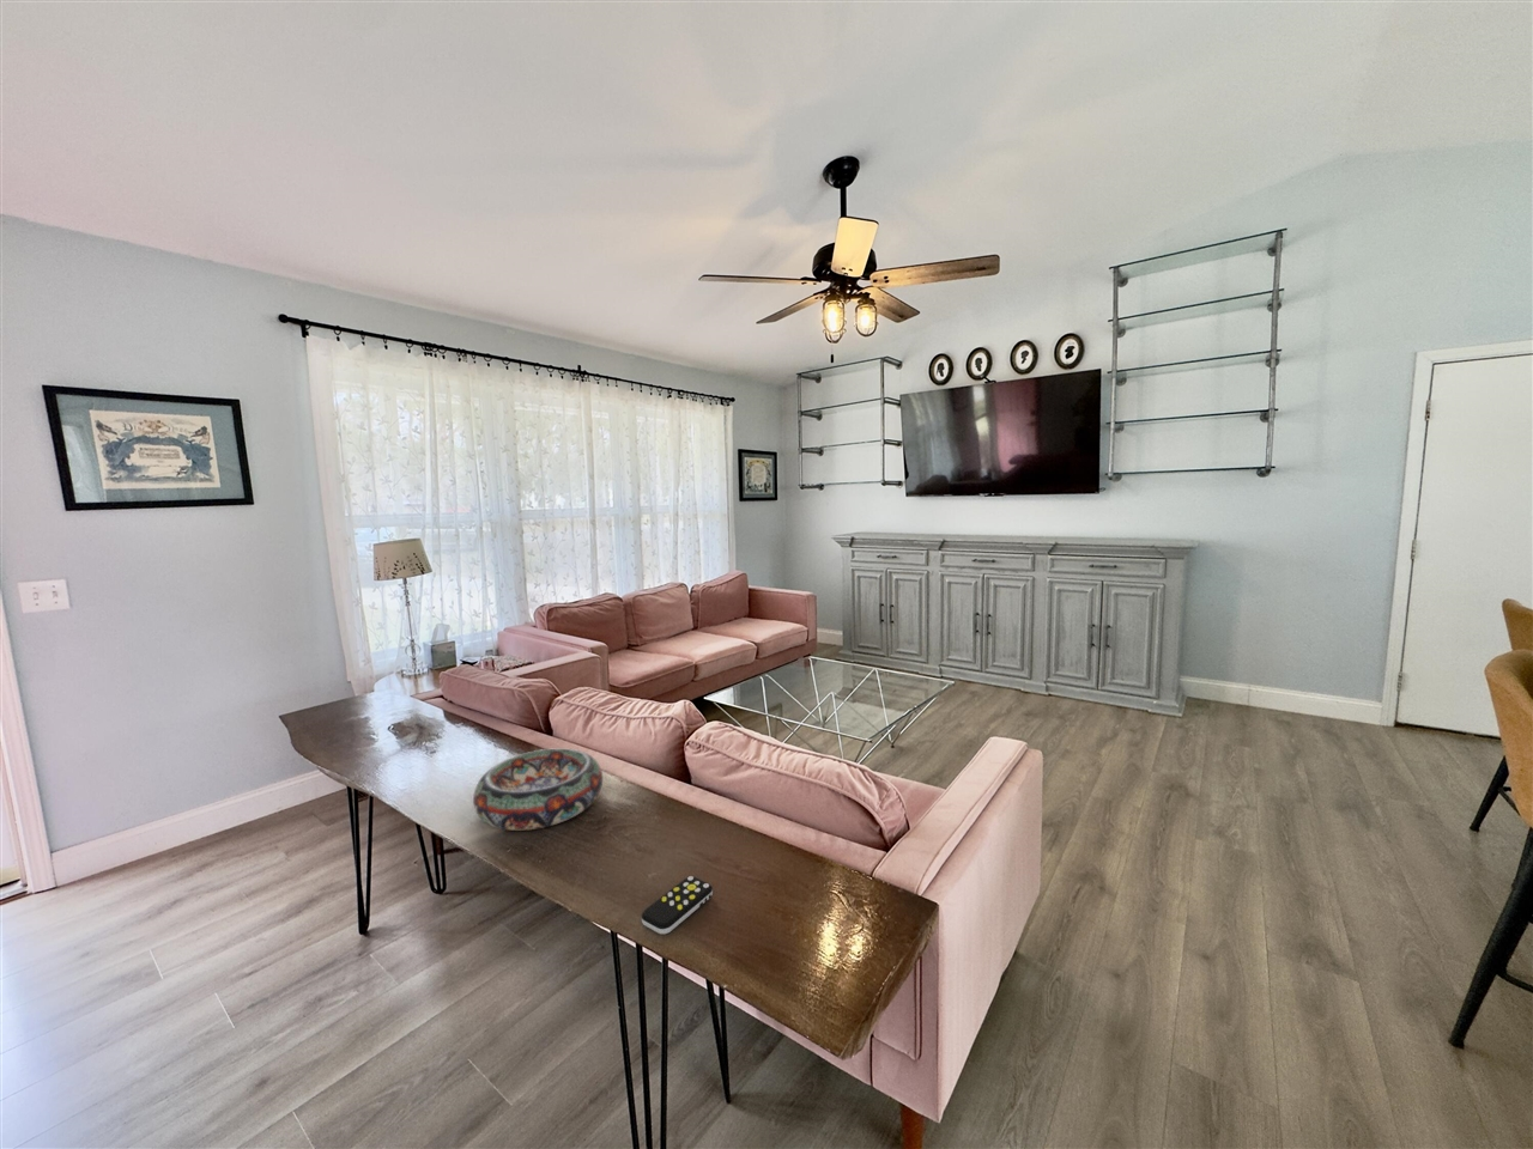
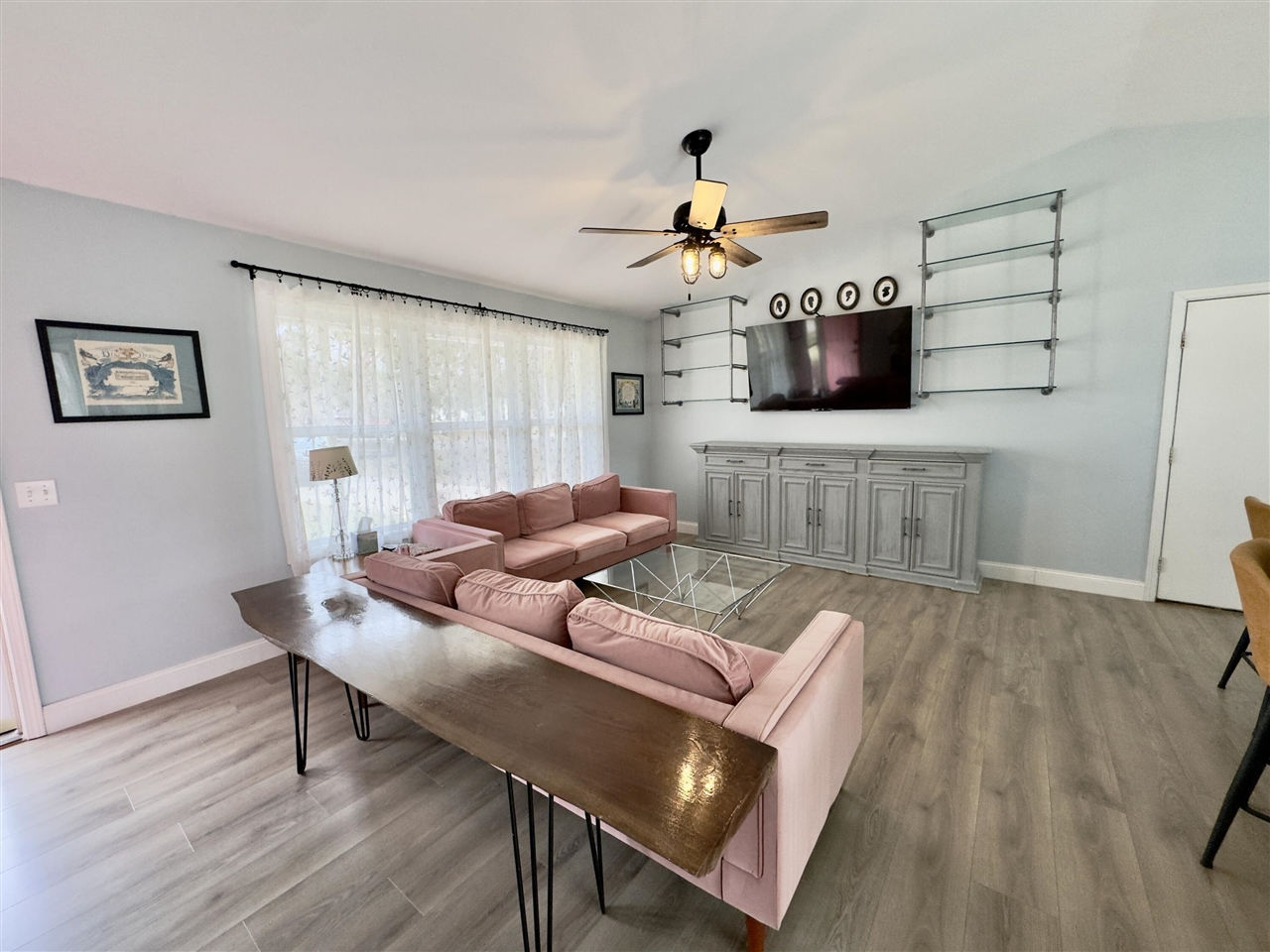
- remote control [641,875,713,934]
- decorative bowl [472,747,604,832]
